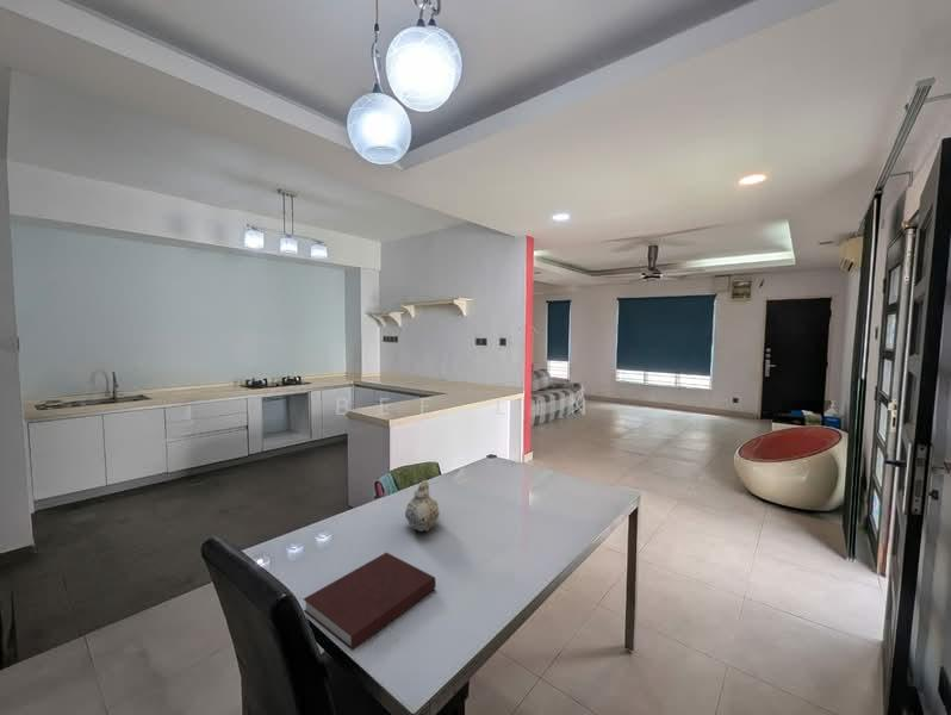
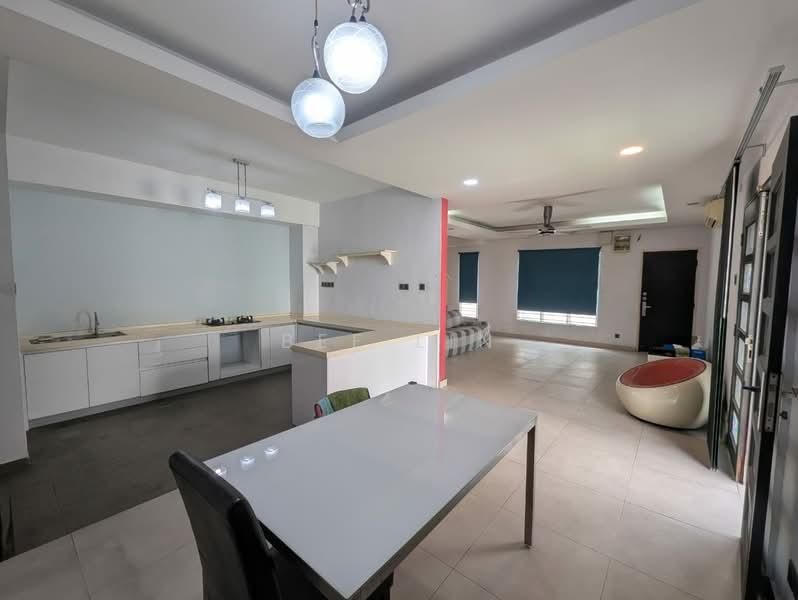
- teapot [404,479,441,533]
- notebook [303,552,437,652]
